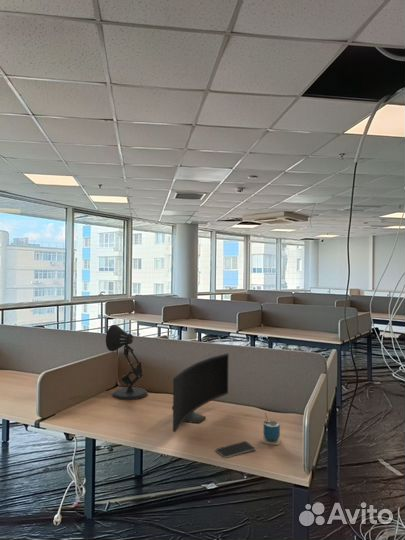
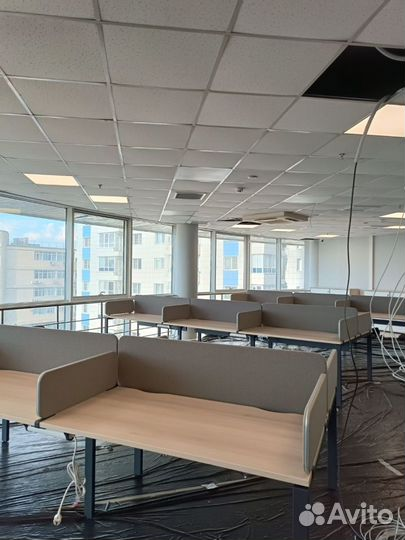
- smartphone [214,440,256,459]
- monitor [171,352,230,433]
- cup [261,411,281,446]
- desk lamp [105,324,148,401]
